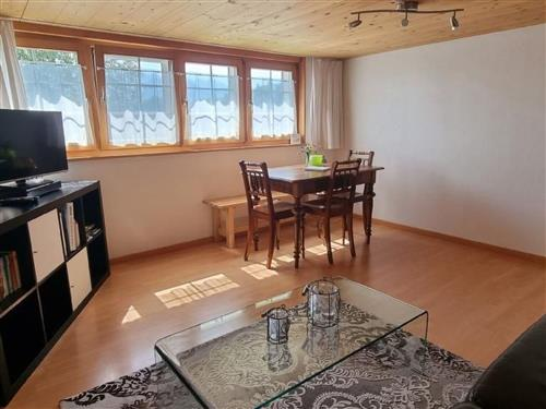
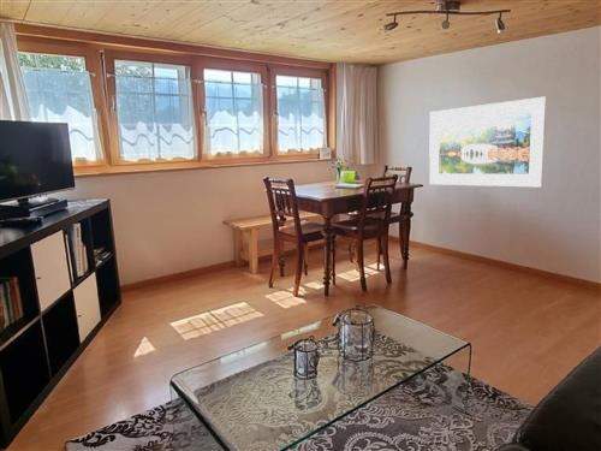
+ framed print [428,95,548,189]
